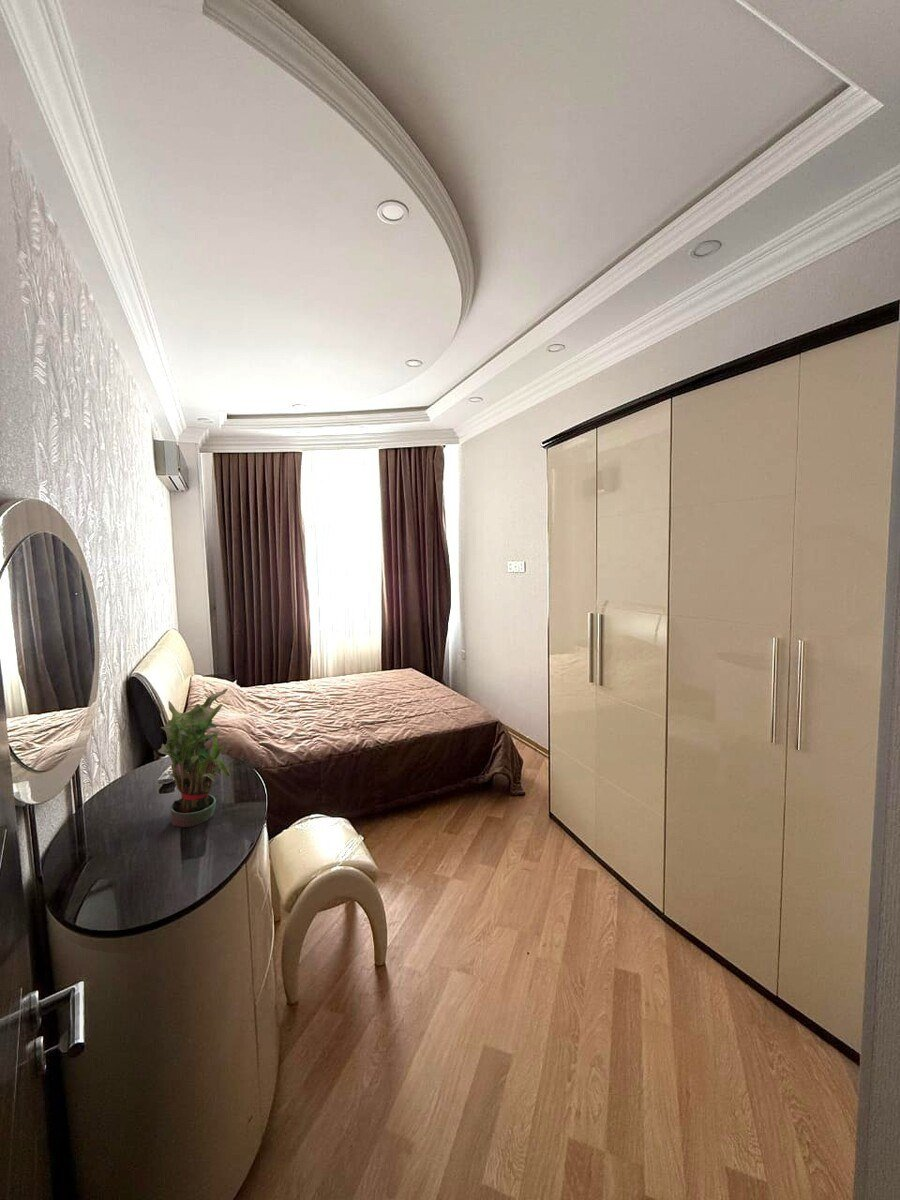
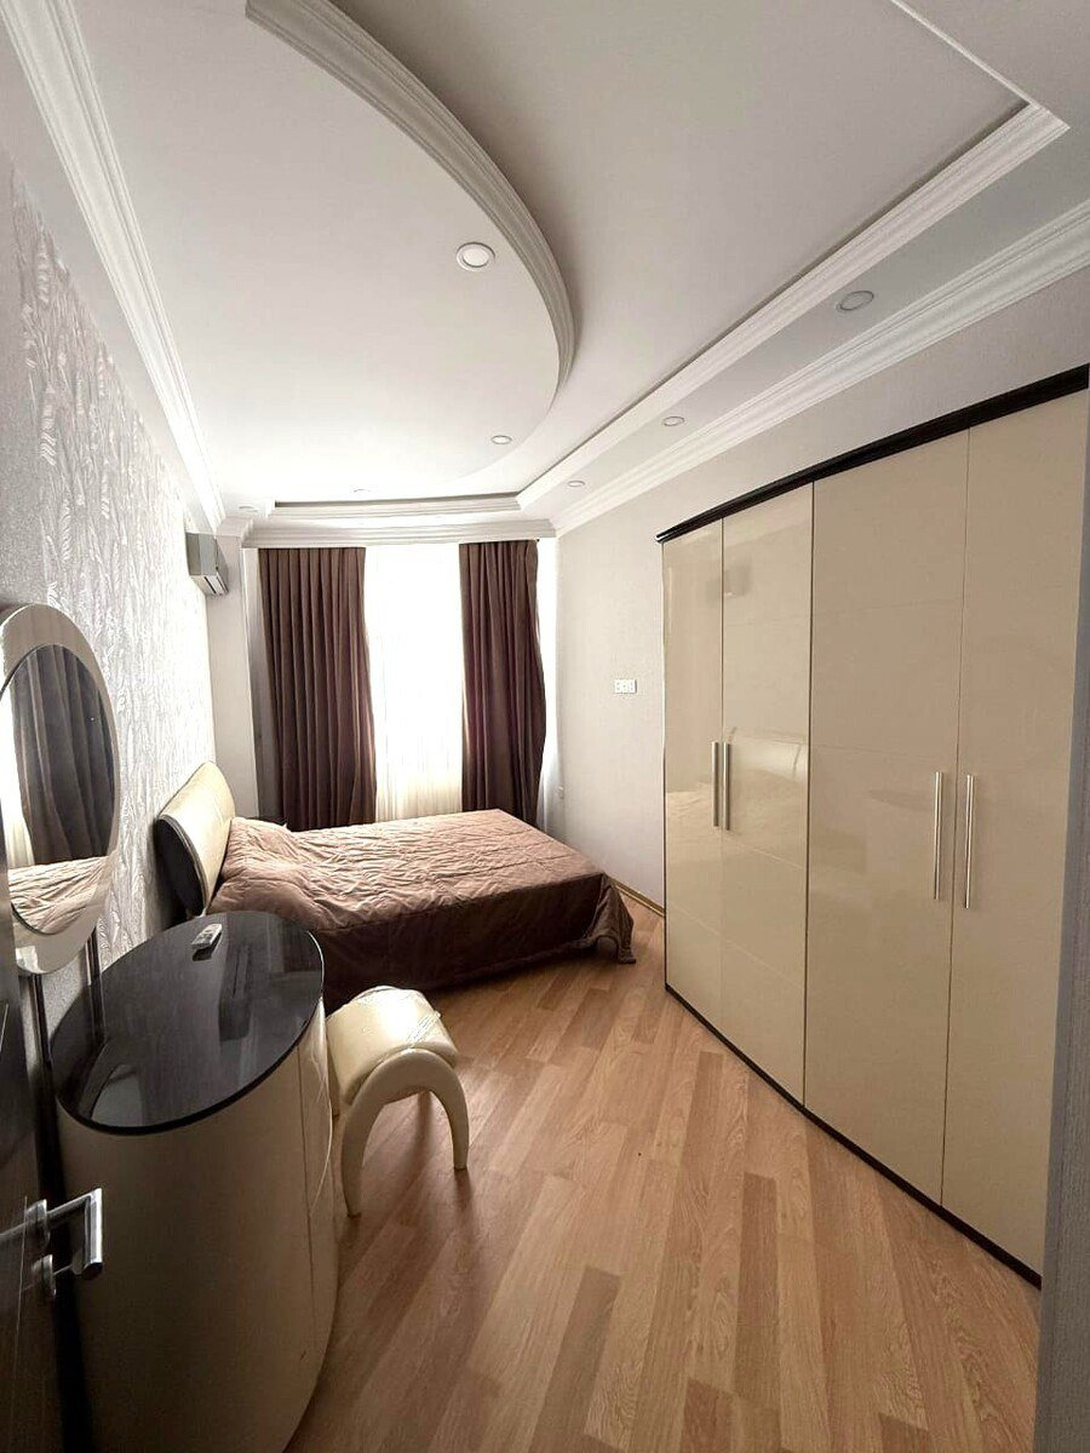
- potted plant [157,688,231,828]
